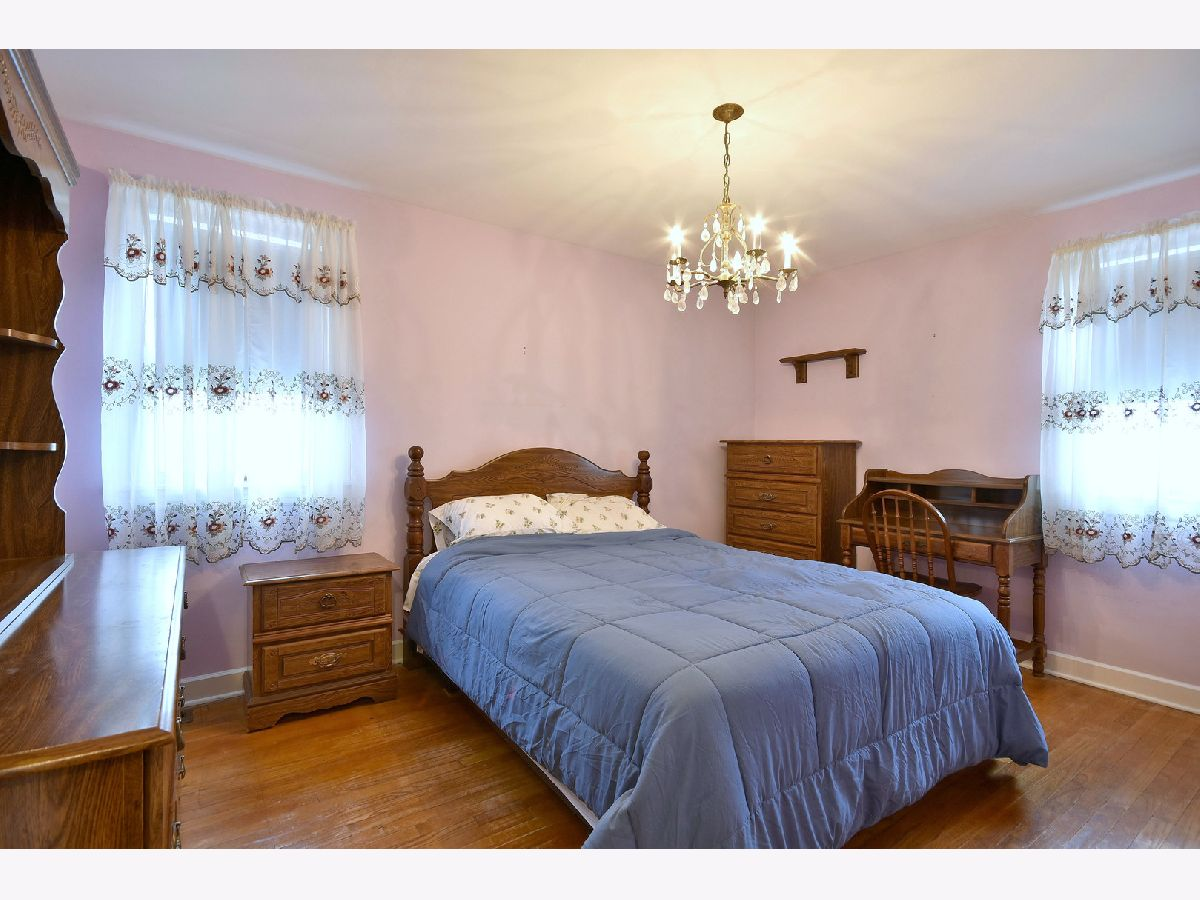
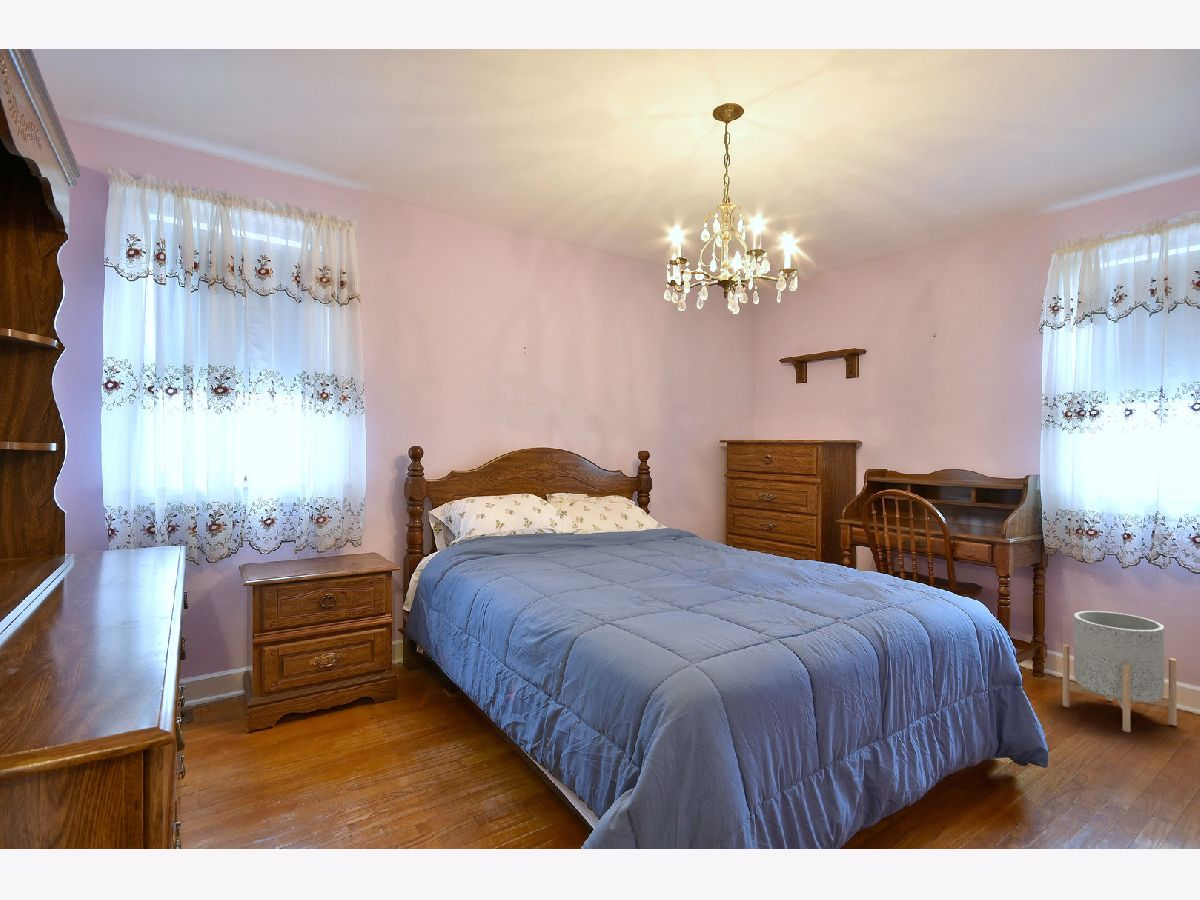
+ planter [1062,610,1178,733]
